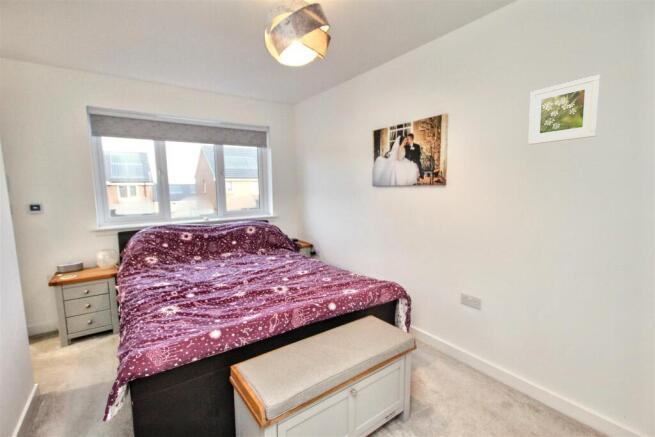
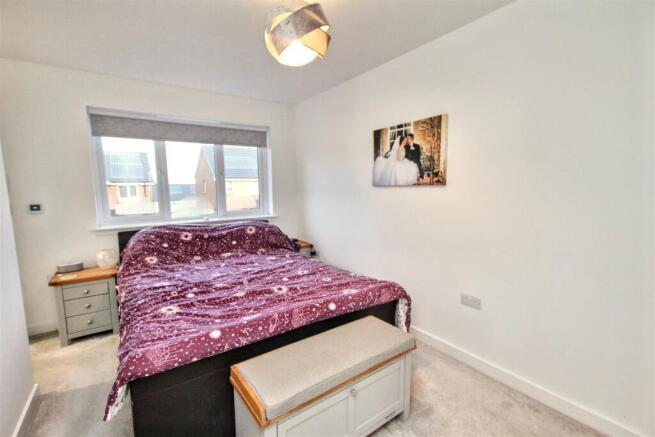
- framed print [527,74,602,146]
